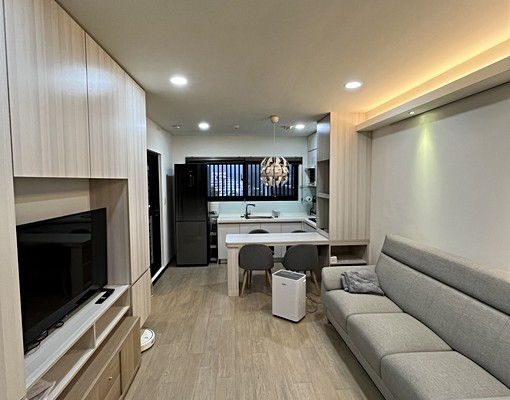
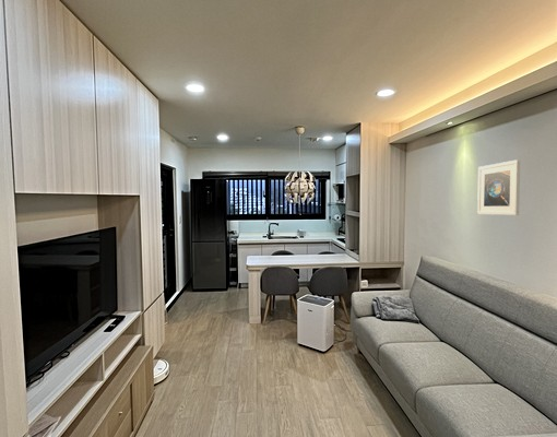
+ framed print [476,158,521,216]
